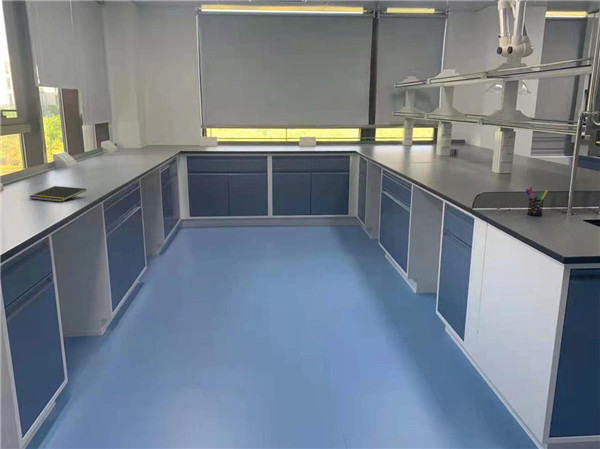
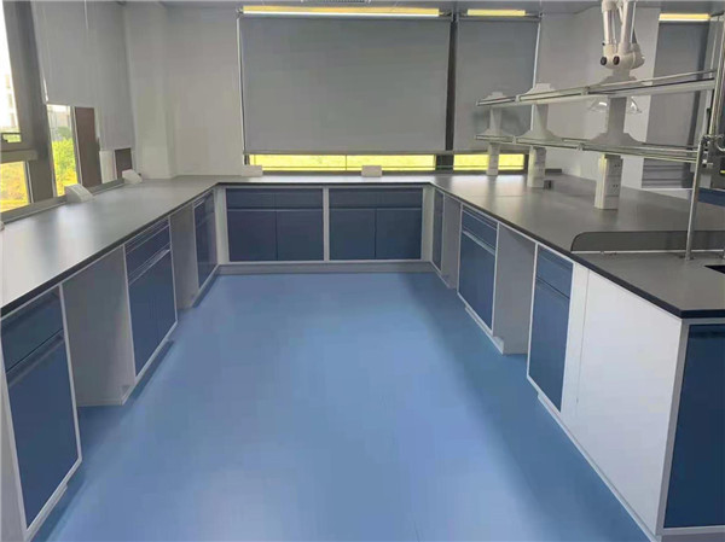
- pen holder [525,186,549,217]
- notepad [28,185,87,203]
